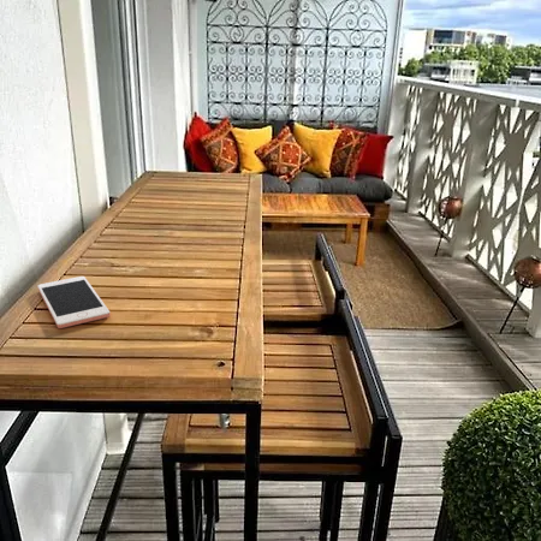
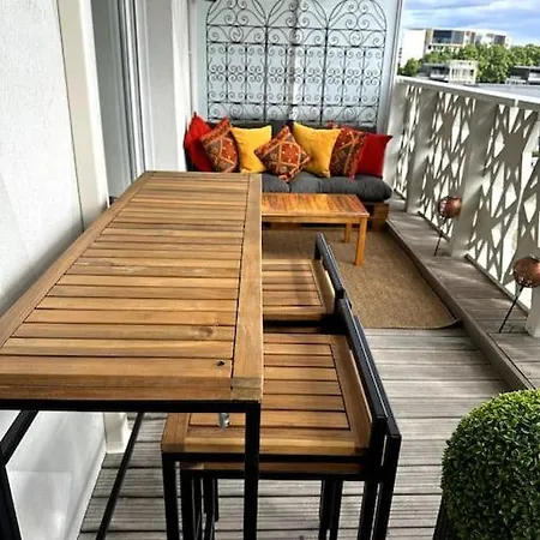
- cell phone [36,275,111,329]
